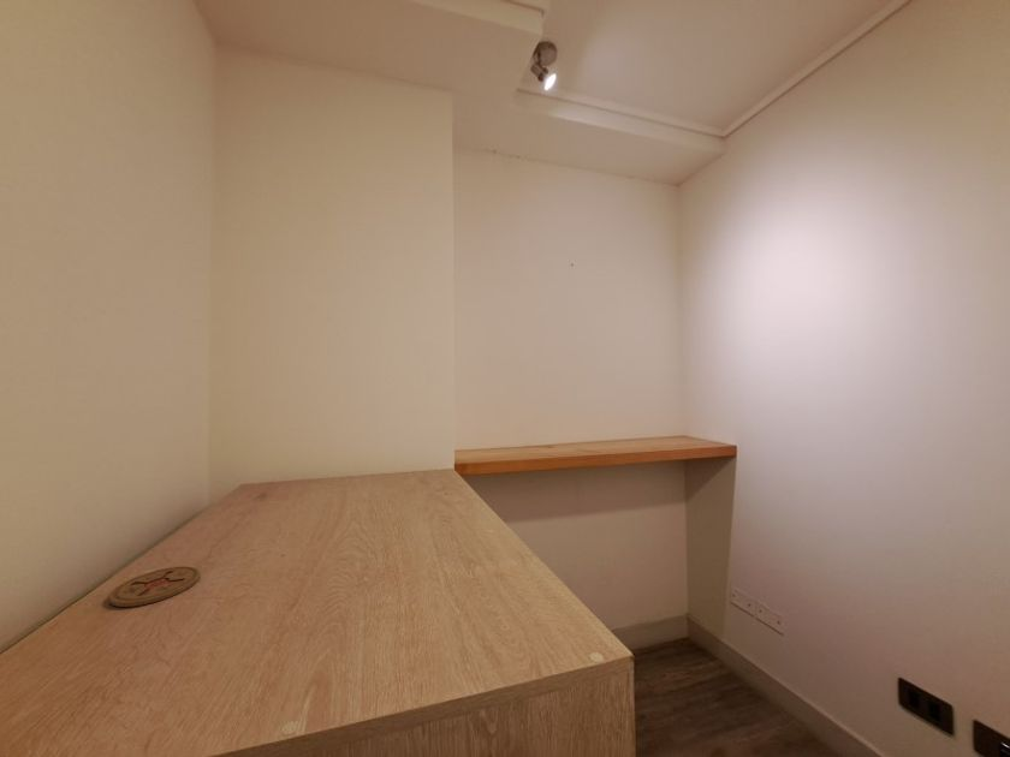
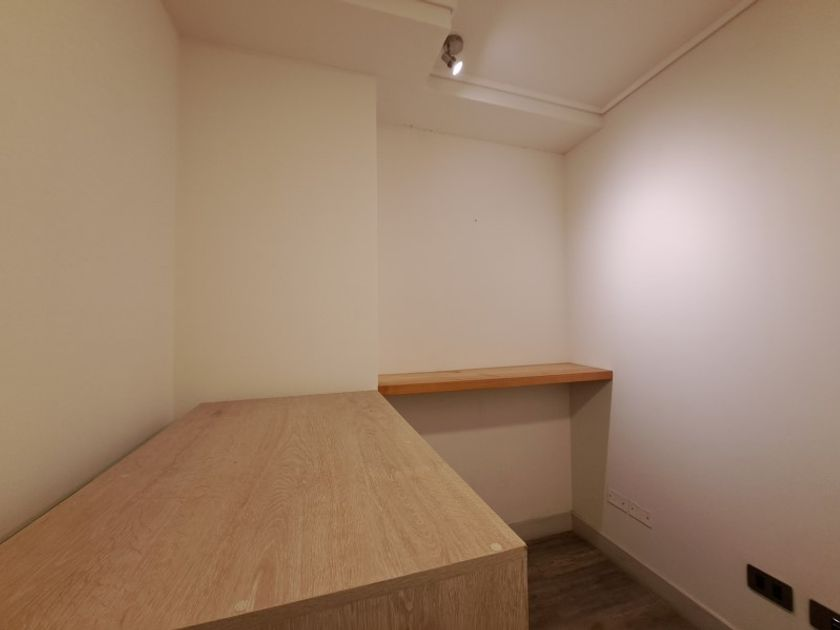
- coaster [107,565,201,608]
